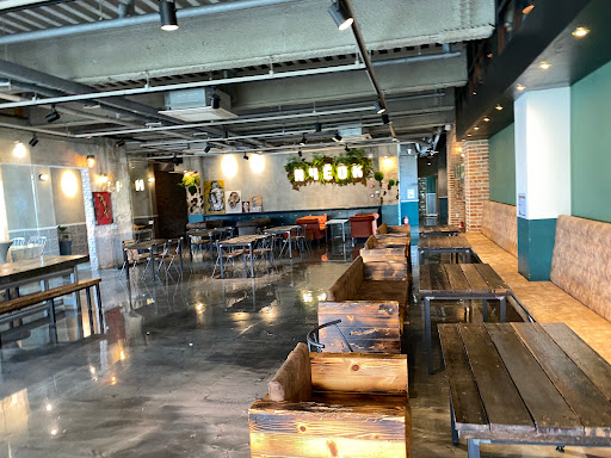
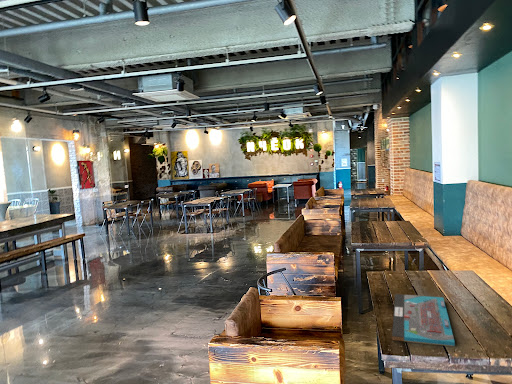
+ board game [391,293,456,347]
